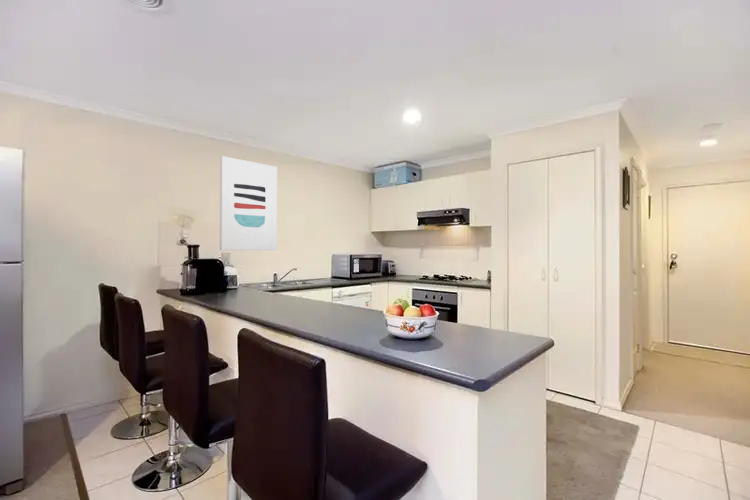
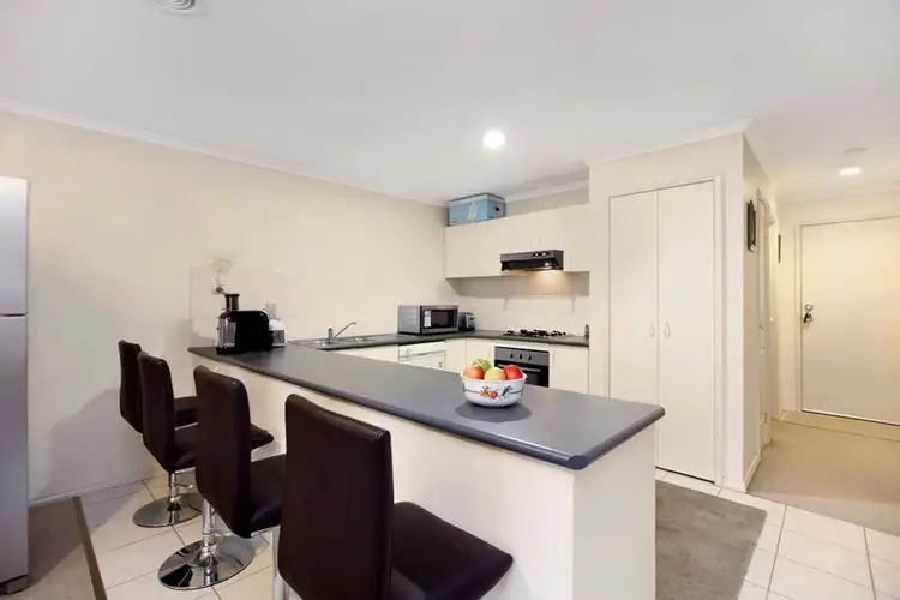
- wall art [219,155,278,251]
